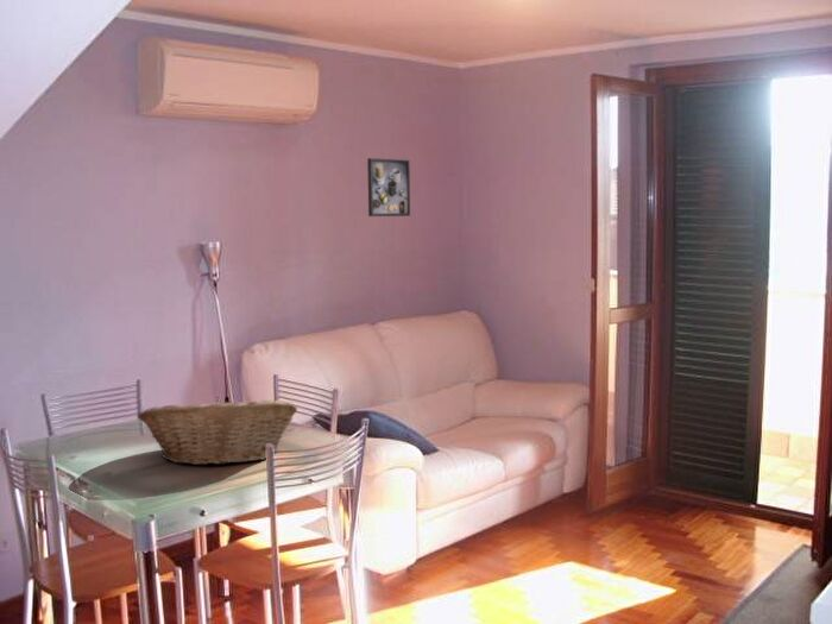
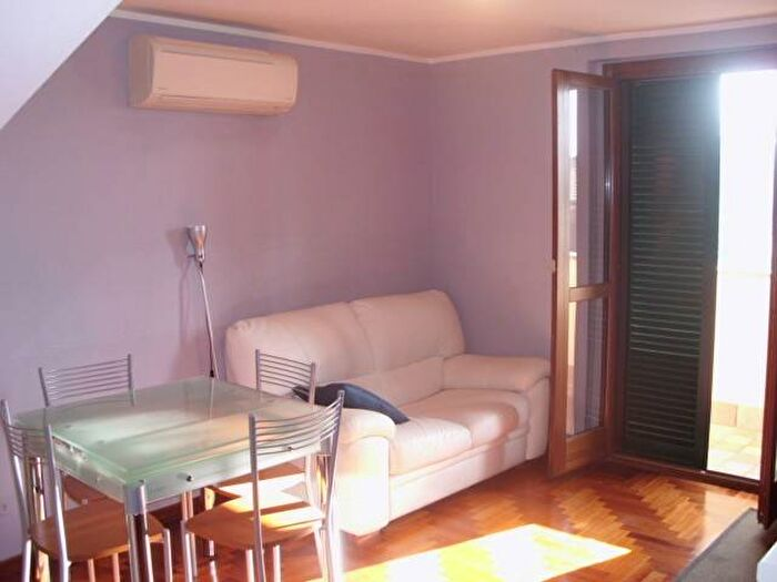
- fruit basket [137,396,298,466]
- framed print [366,157,411,218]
